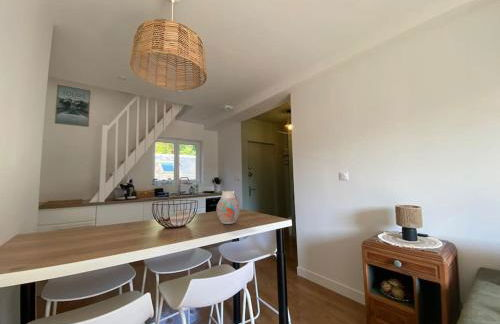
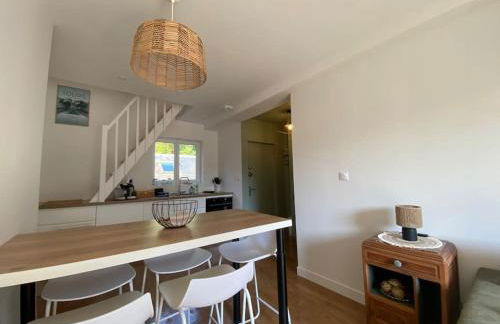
- vase [216,190,241,225]
